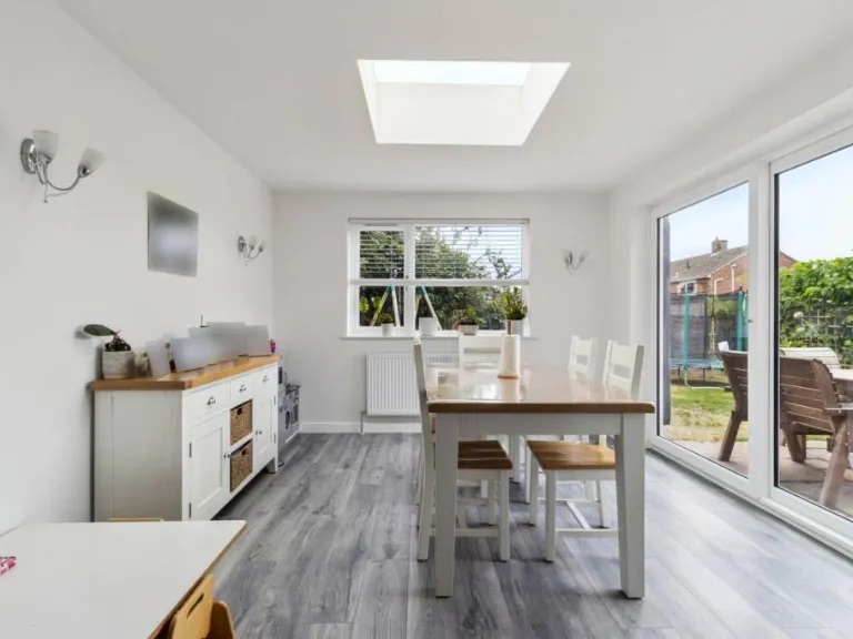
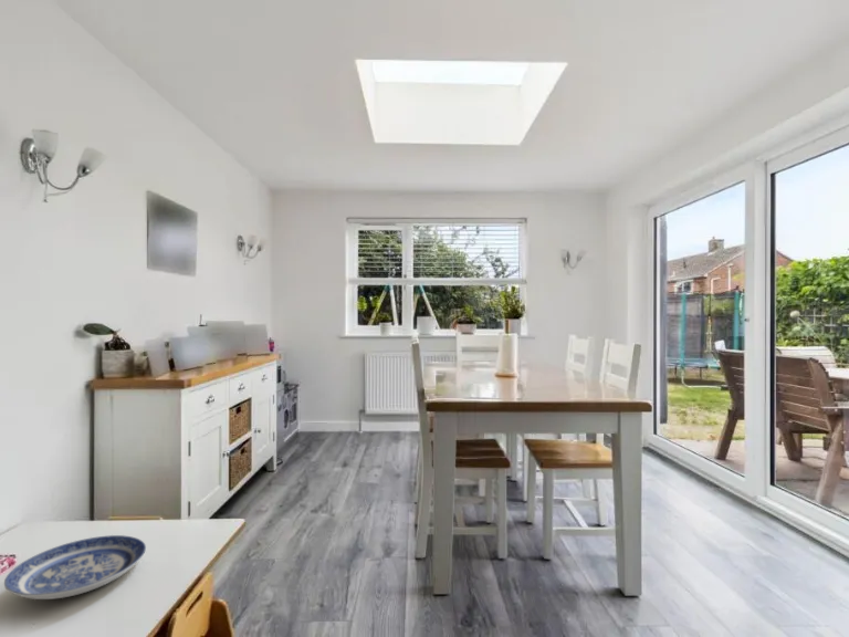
+ plate [3,534,147,601]
